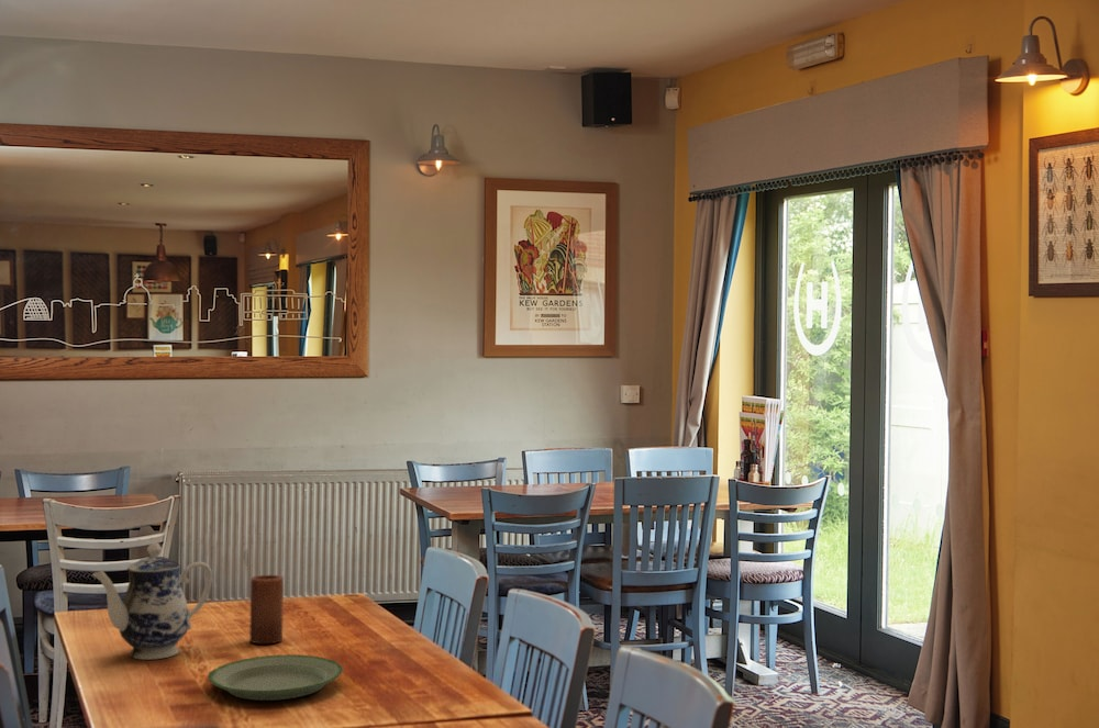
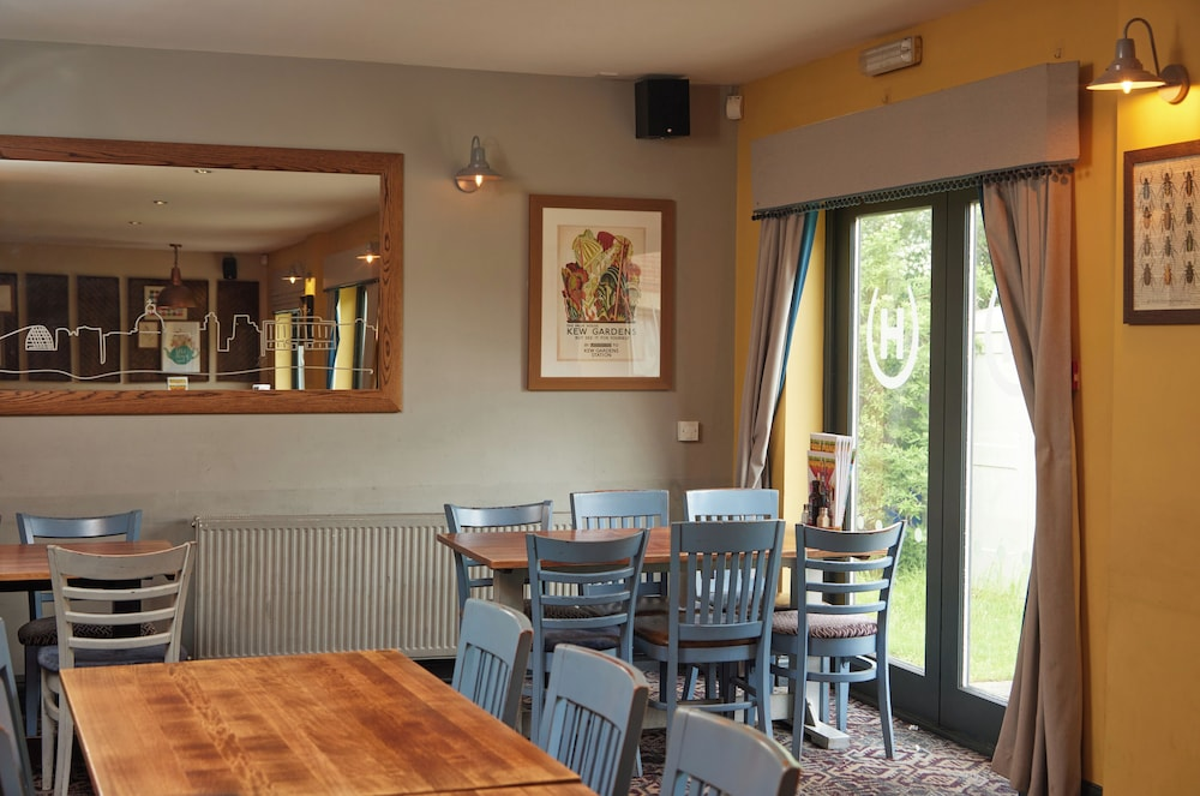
- teapot [91,541,213,661]
- plate [207,653,344,702]
- candle [248,574,285,645]
